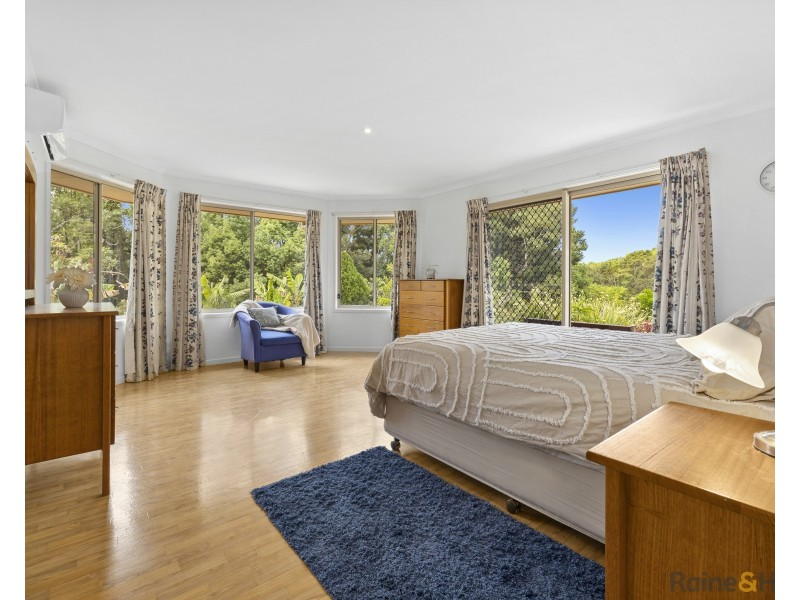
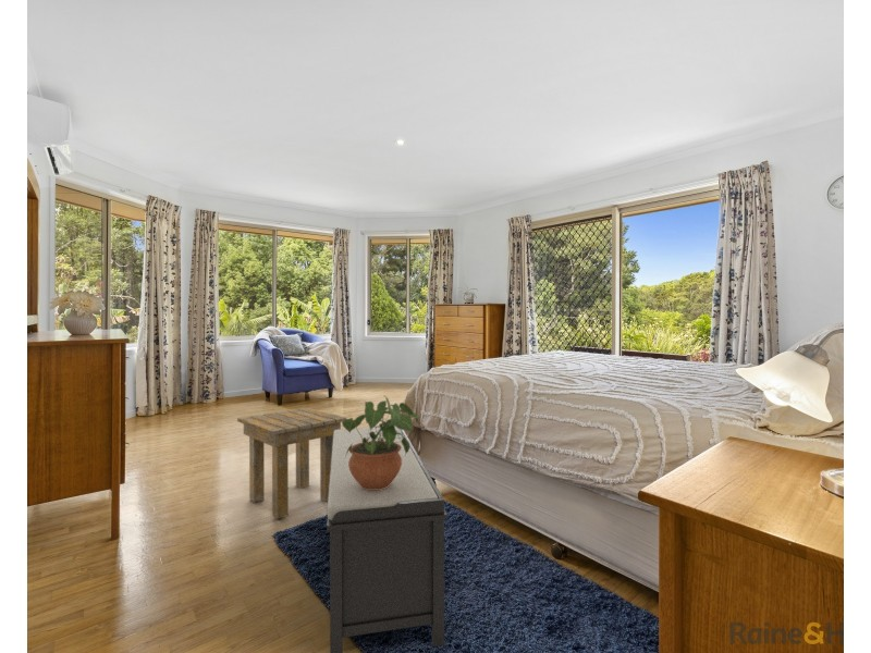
+ potted plant [341,394,422,490]
+ bench [326,426,449,653]
+ side table [236,407,347,519]
